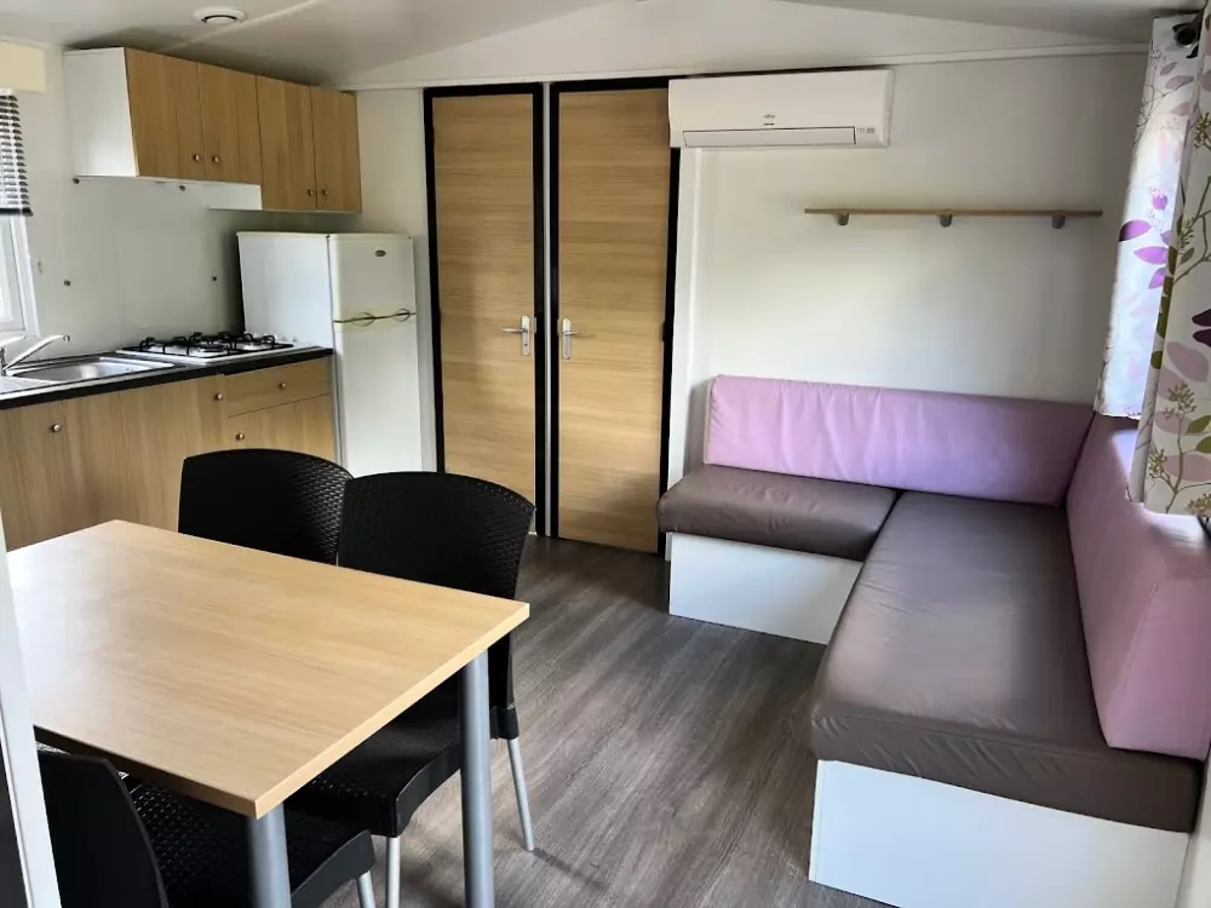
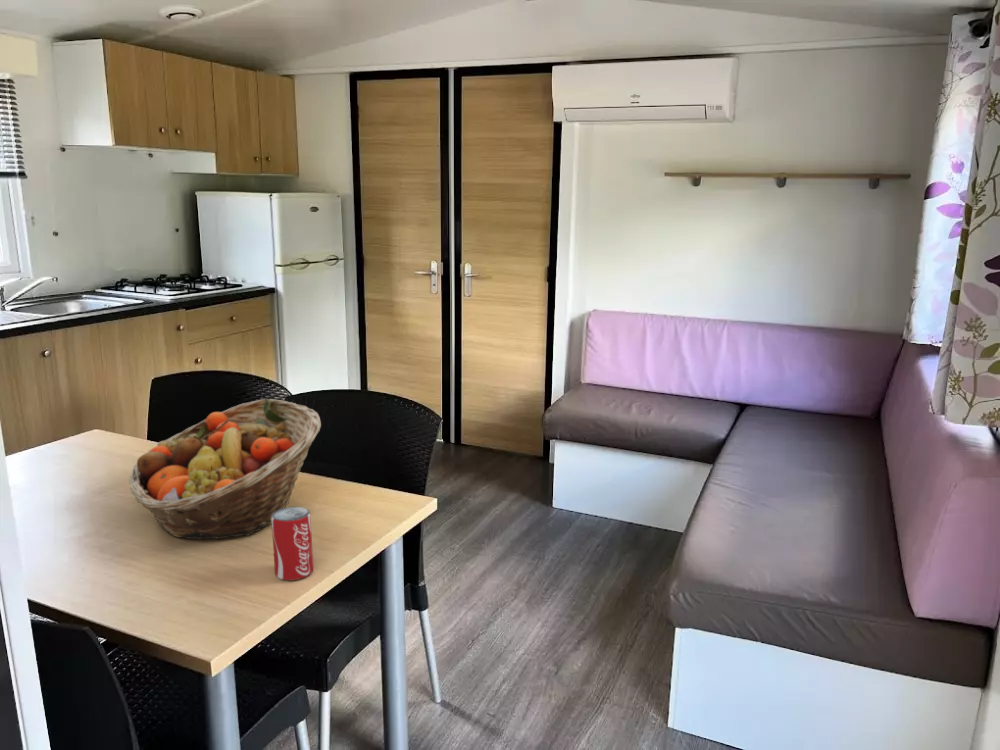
+ beverage can [271,506,314,581]
+ fruit basket [128,398,322,540]
